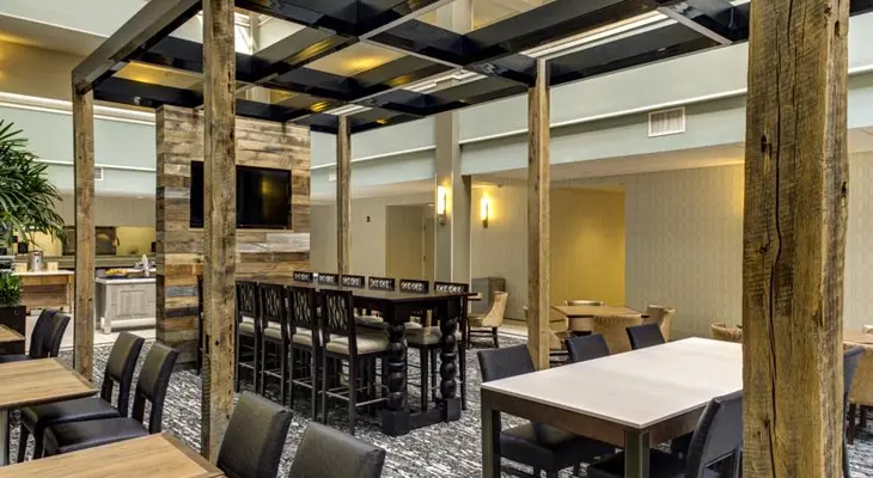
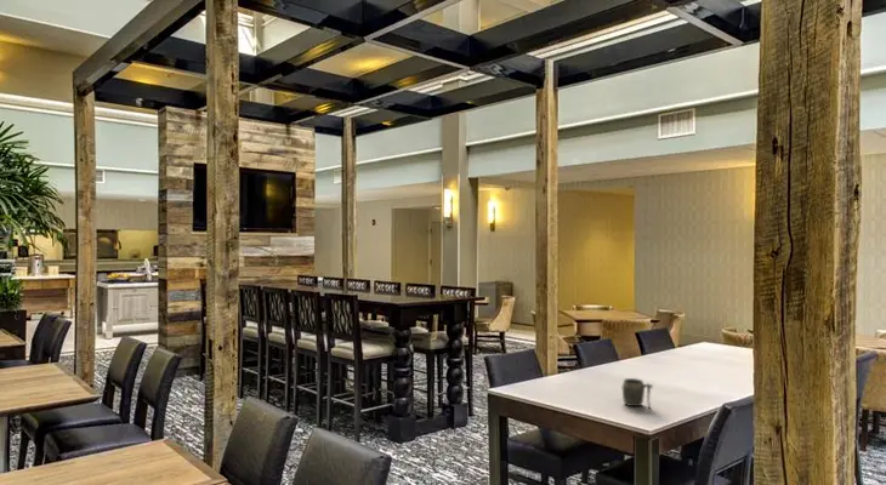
+ mug [621,377,654,409]
